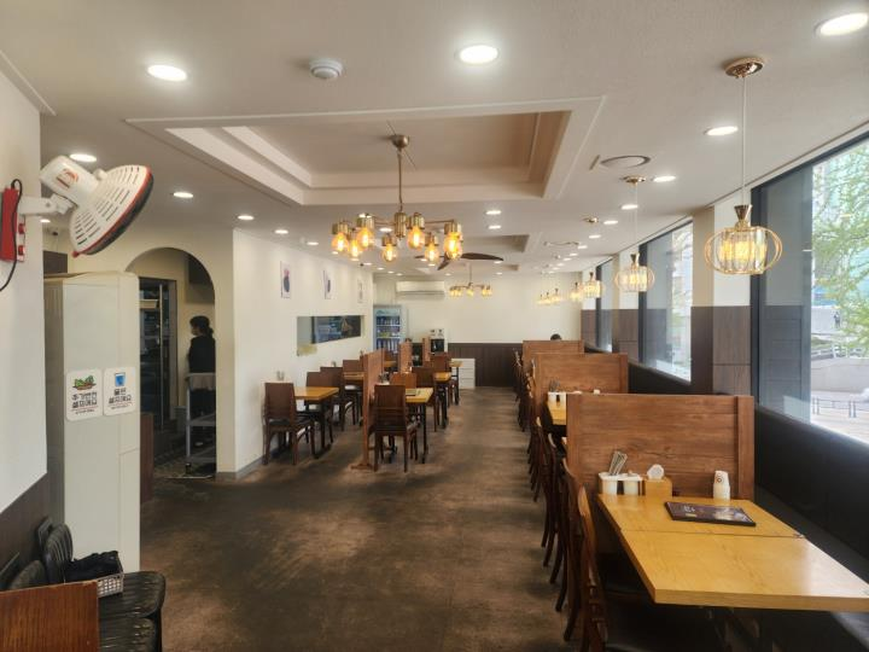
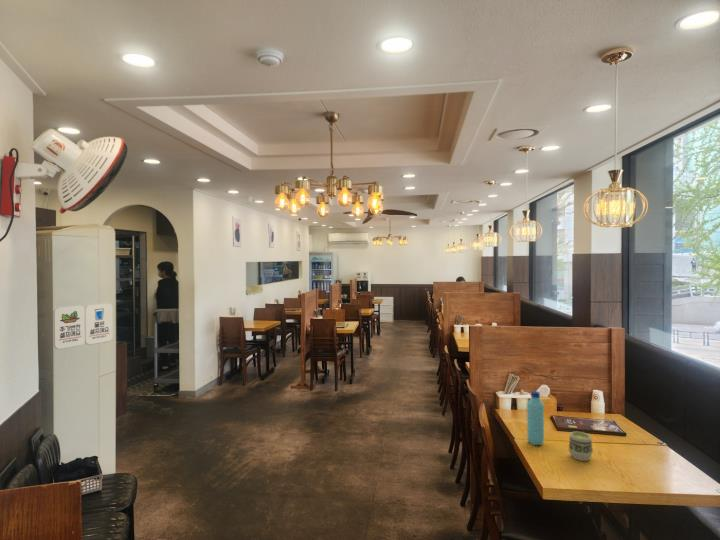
+ cup [567,431,594,462]
+ water bottle [526,390,545,446]
